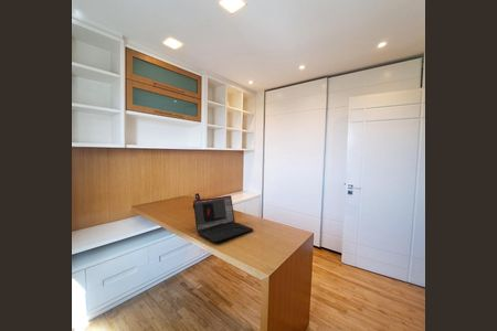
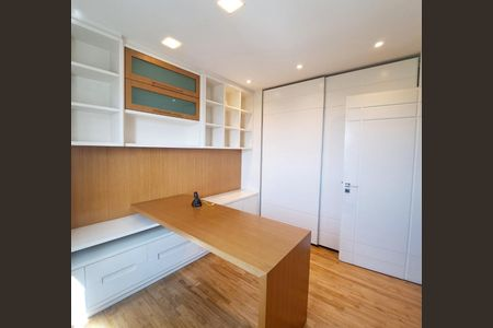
- laptop [192,194,254,244]
